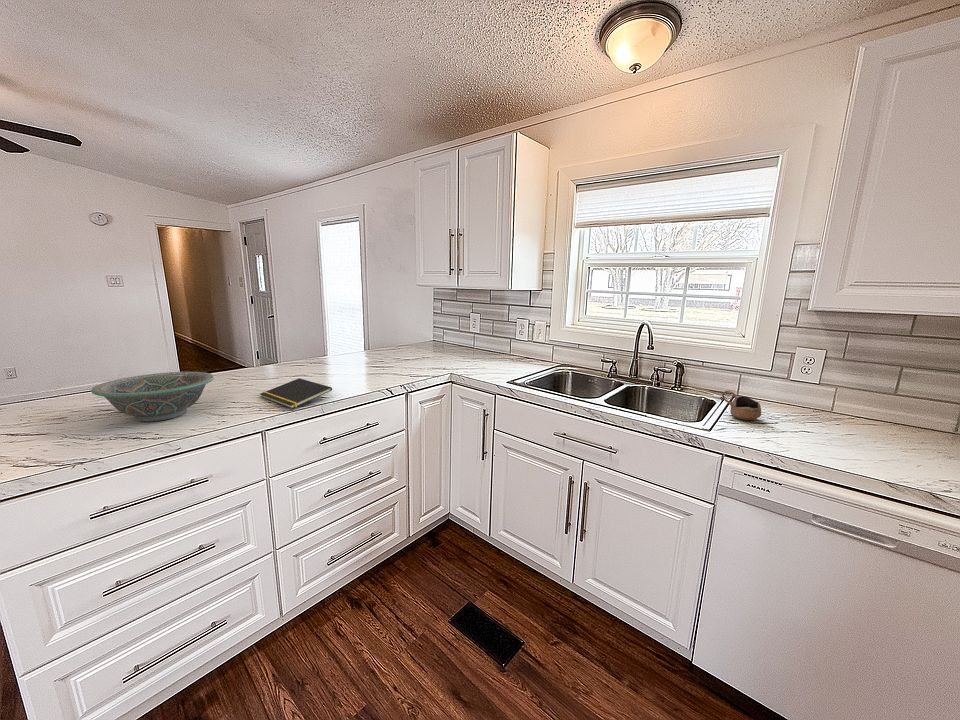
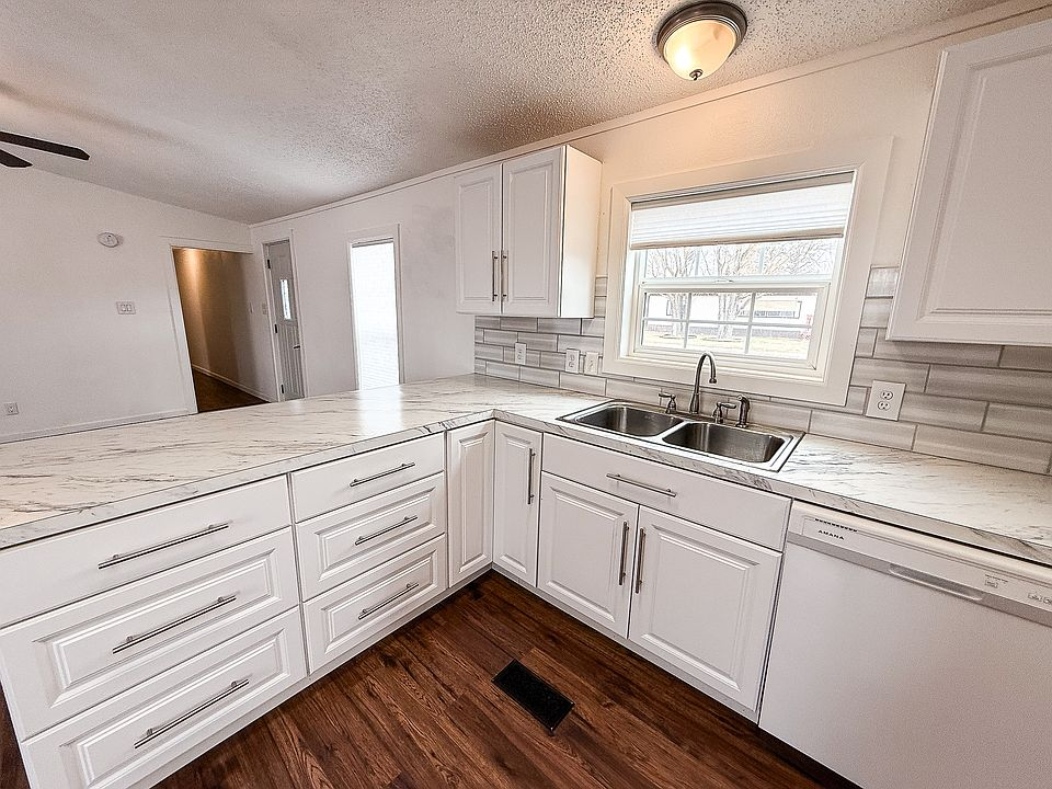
- decorative bowl [90,371,215,422]
- notepad [259,377,333,410]
- cup [721,389,762,421]
